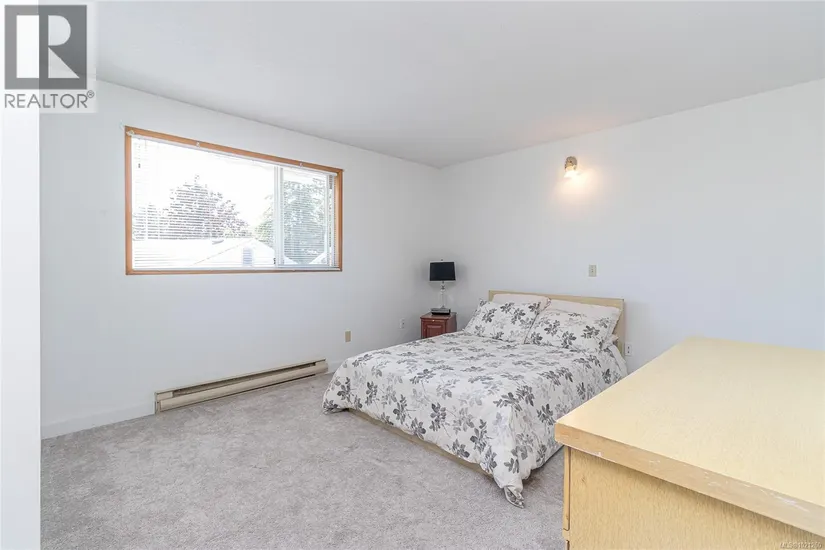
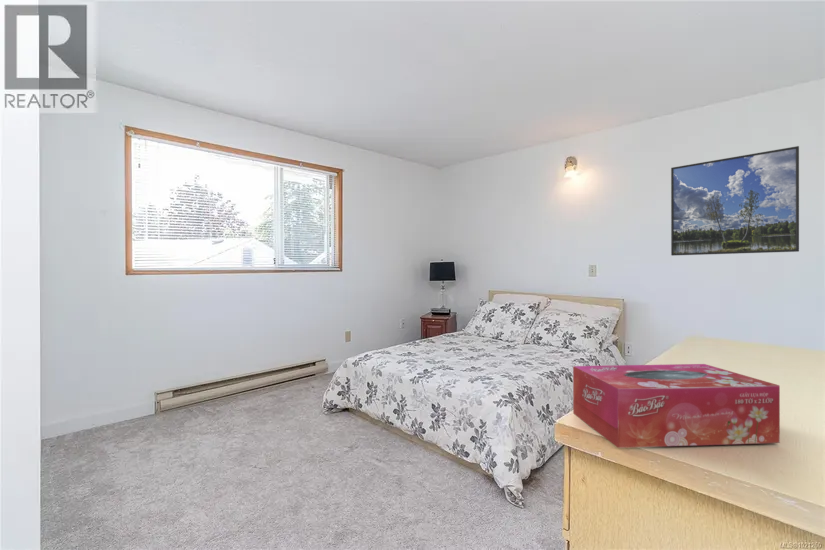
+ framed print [670,145,800,257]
+ tissue box [572,363,781,449]
